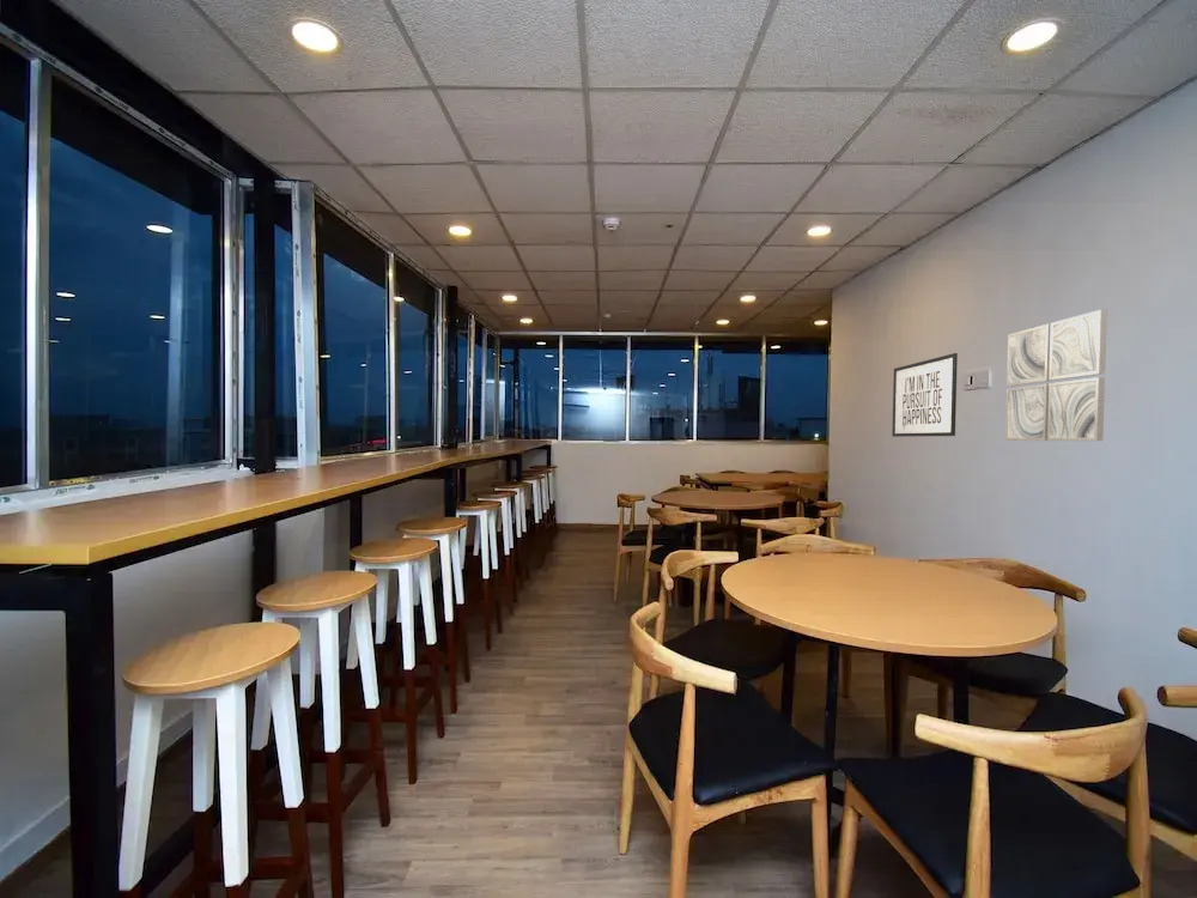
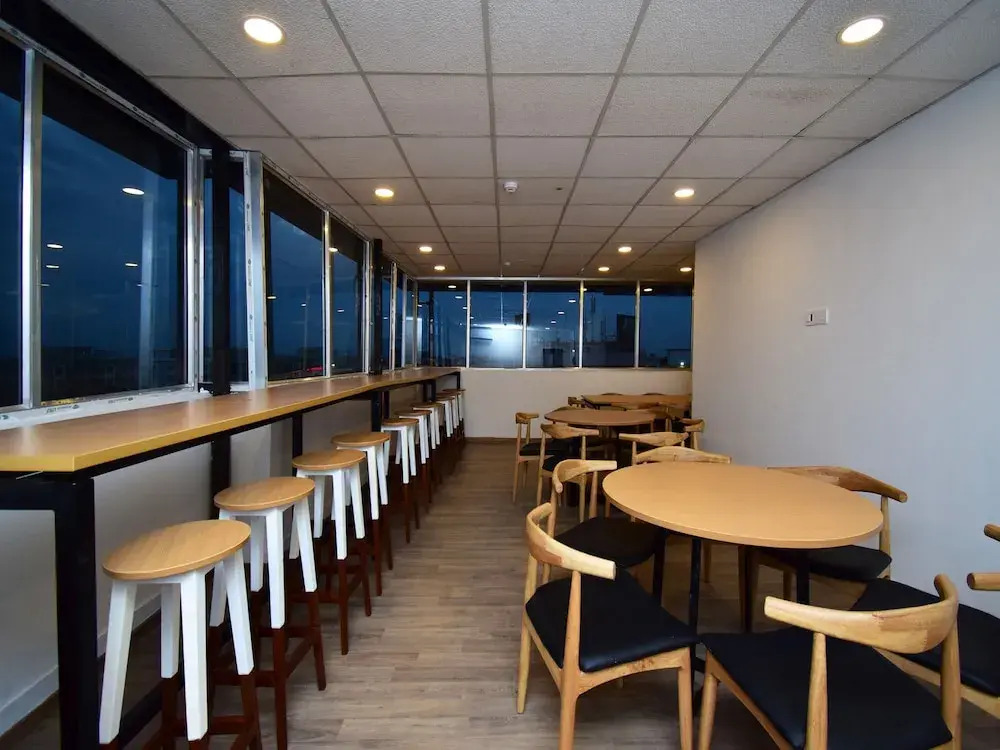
- wall art [1004,309,1108,442]
- mirror [891,352,959,438]
